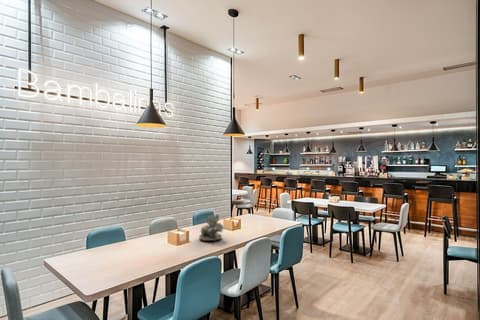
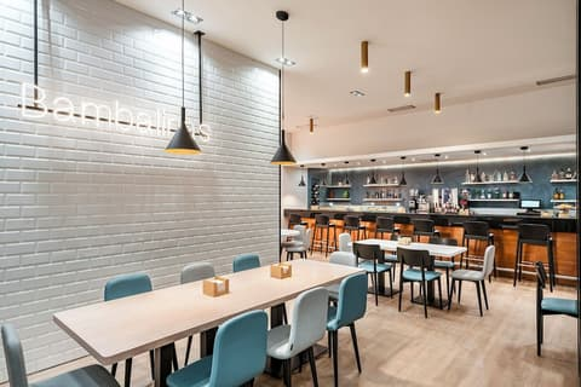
- succulent plant [198,213,225,242]
